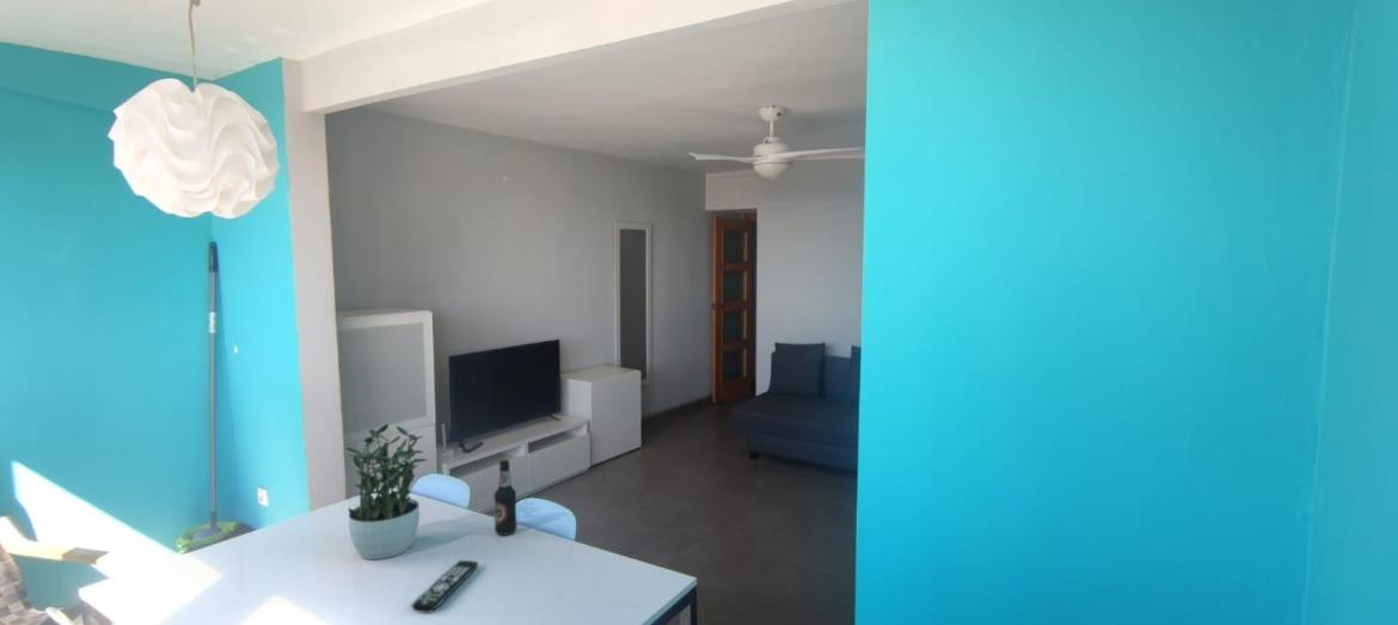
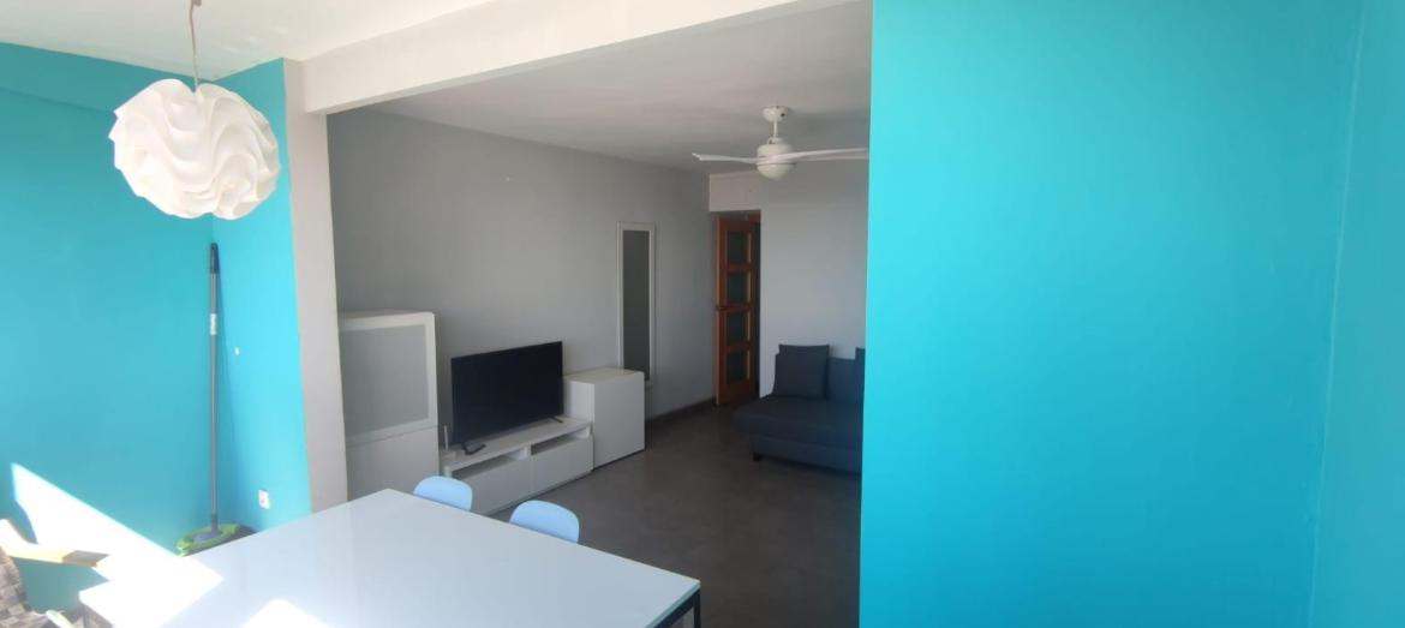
- bottle [492,459,519,537]
- remote control [411,559,479,614]
- potted plant [344,423,428,560]
